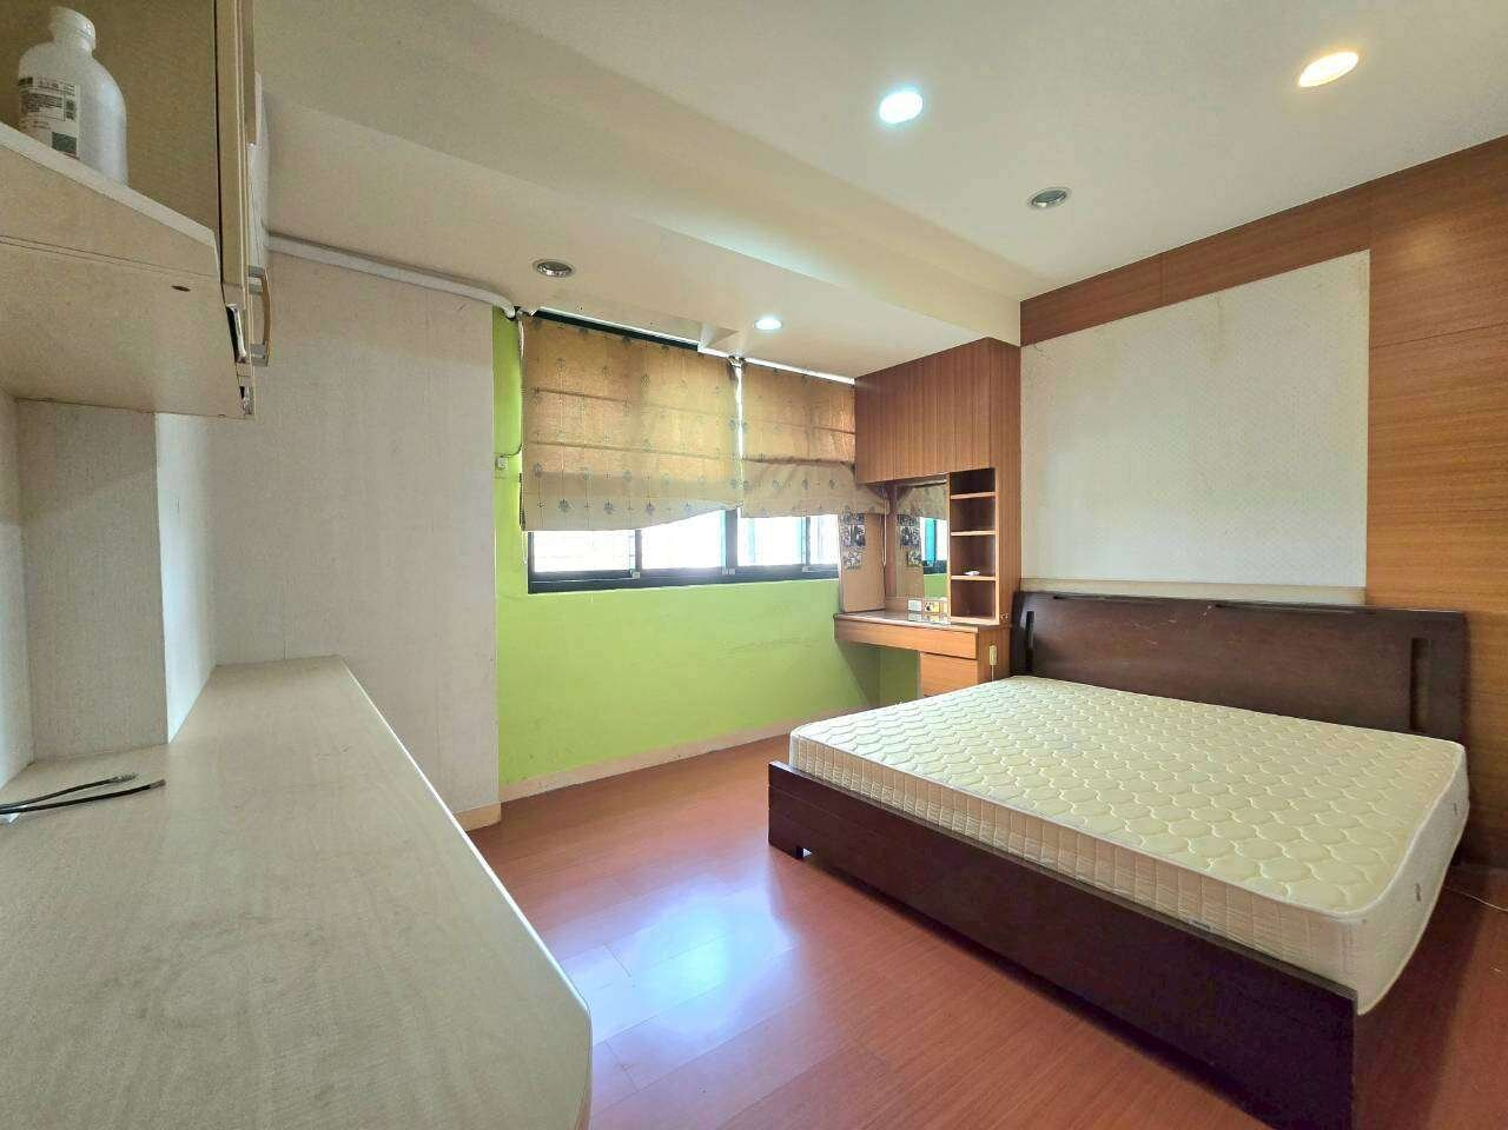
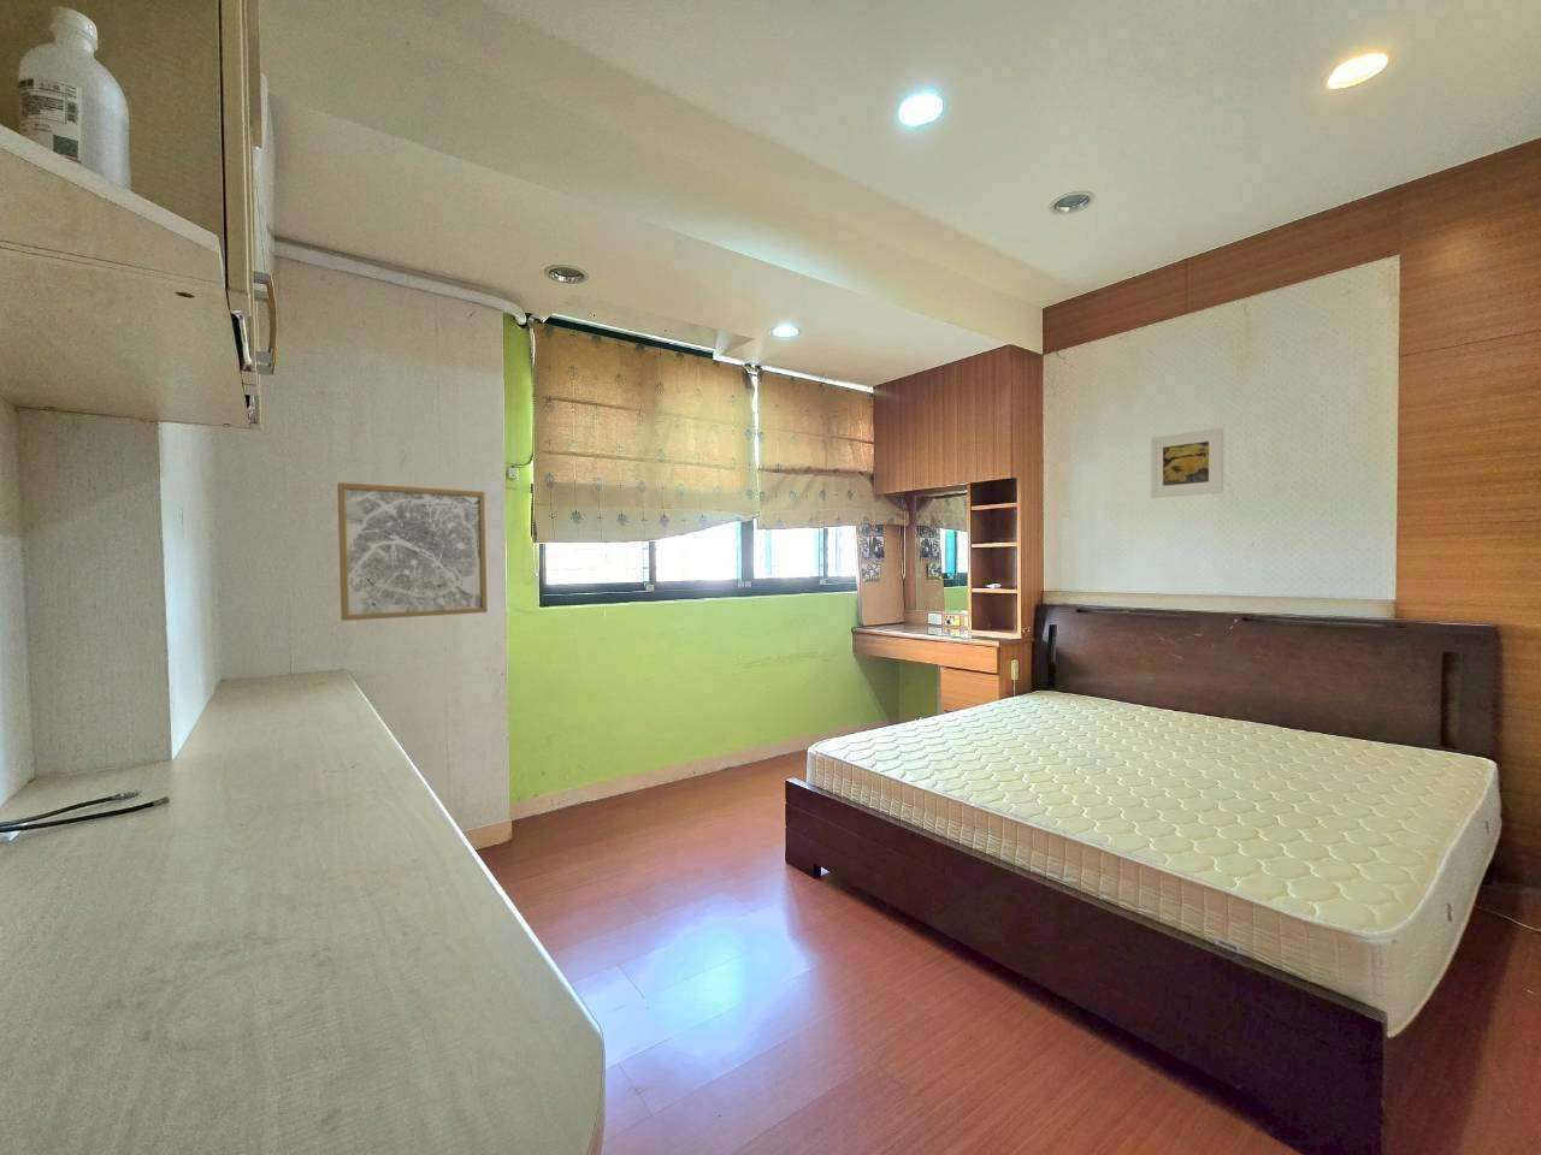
+ wall art [336,482,489,622]
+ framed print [1150,427,1224,500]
